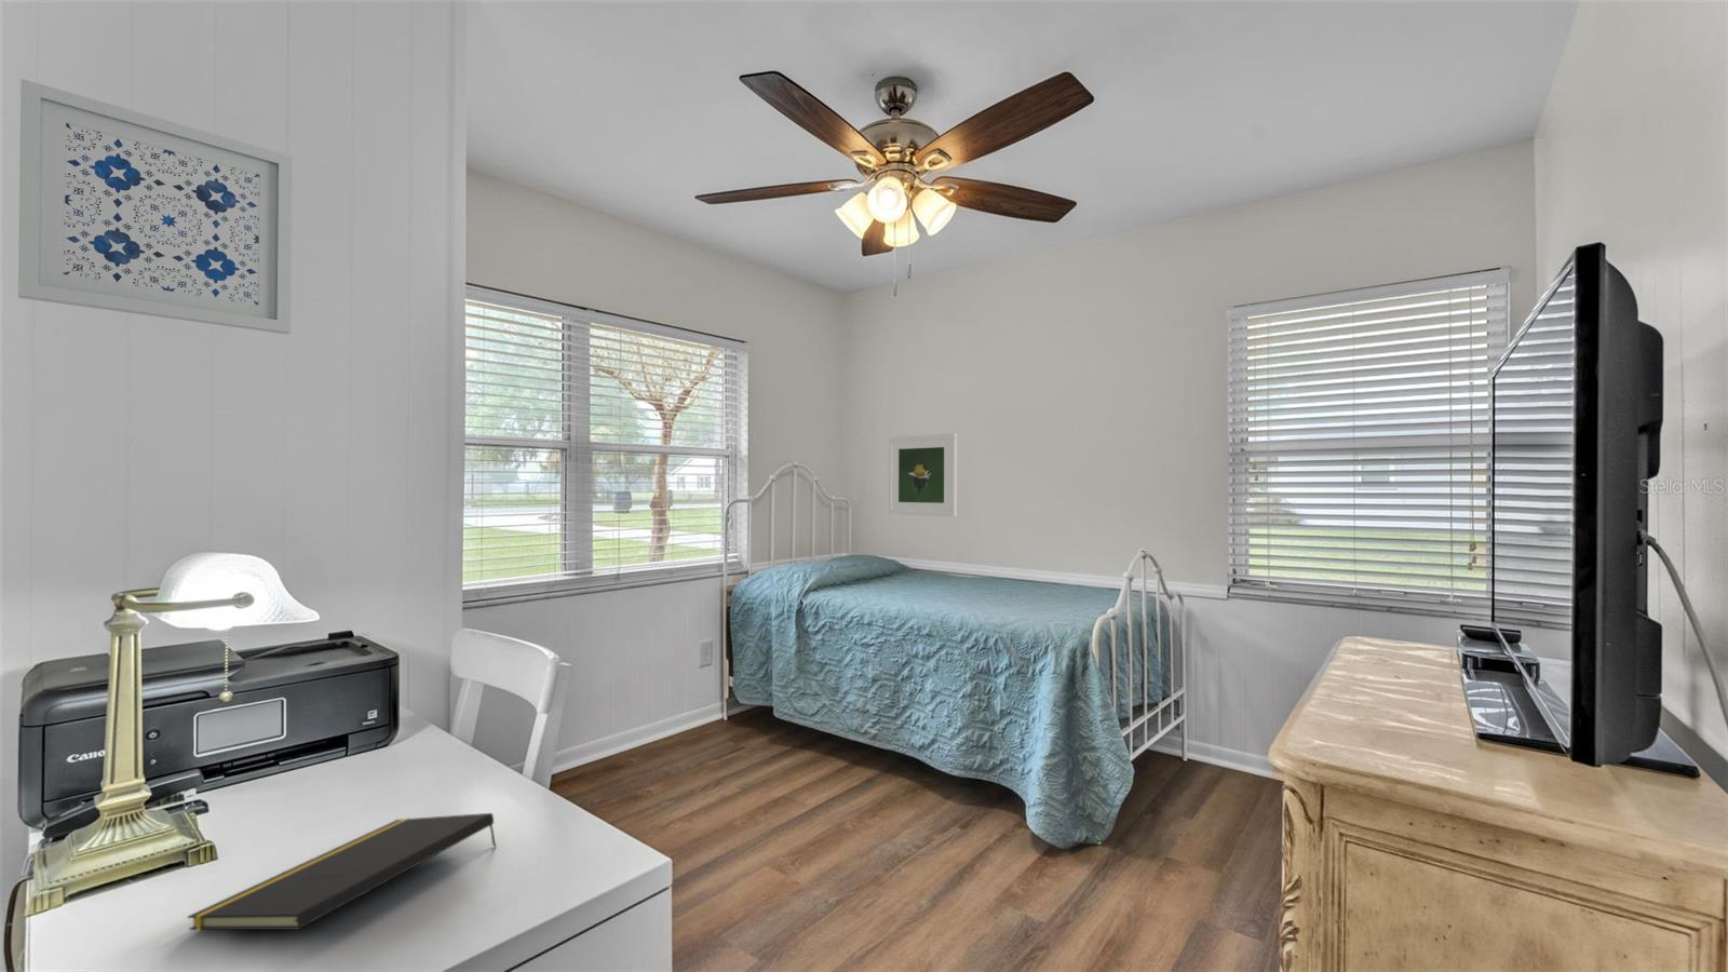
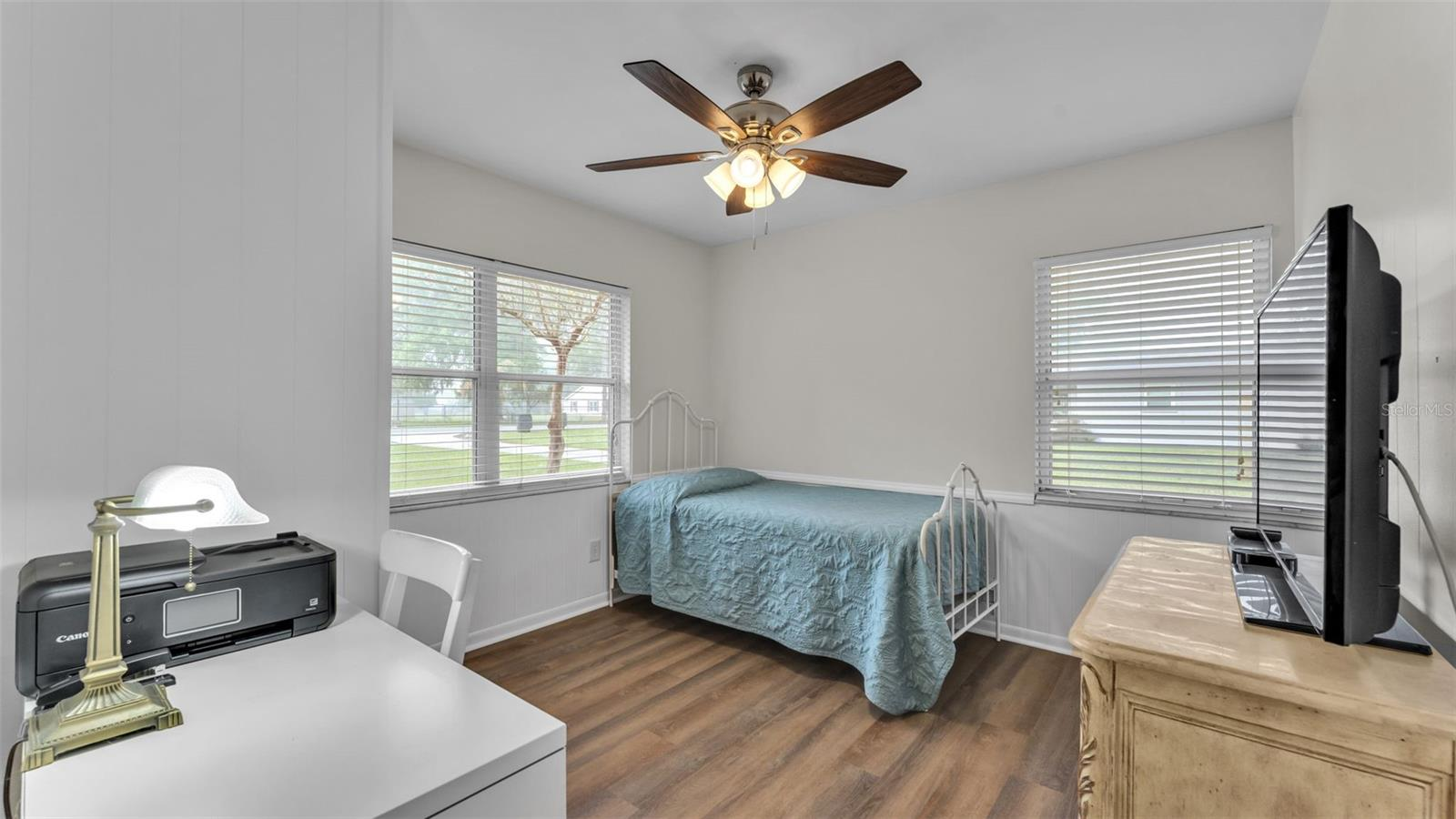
- wall art [18,78,294,335]
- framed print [887,432,958,517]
- notepad [186,812,498,932]
